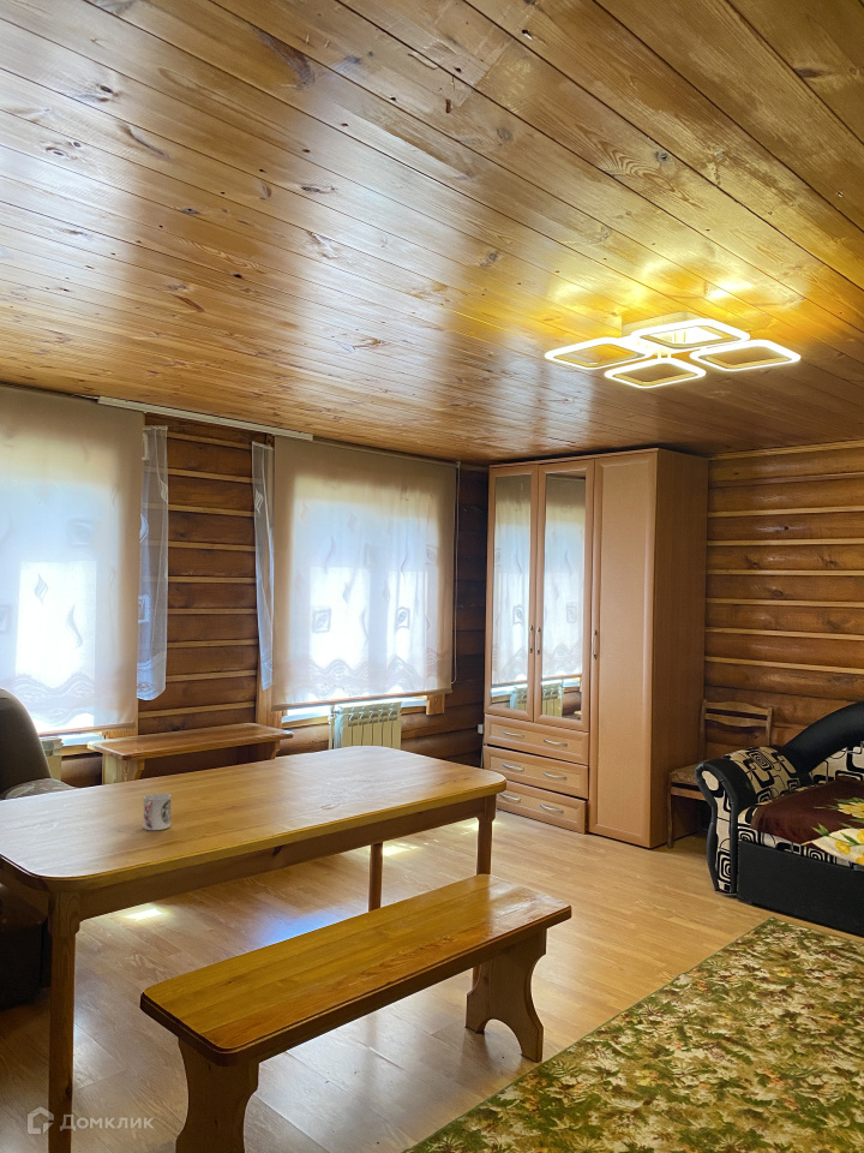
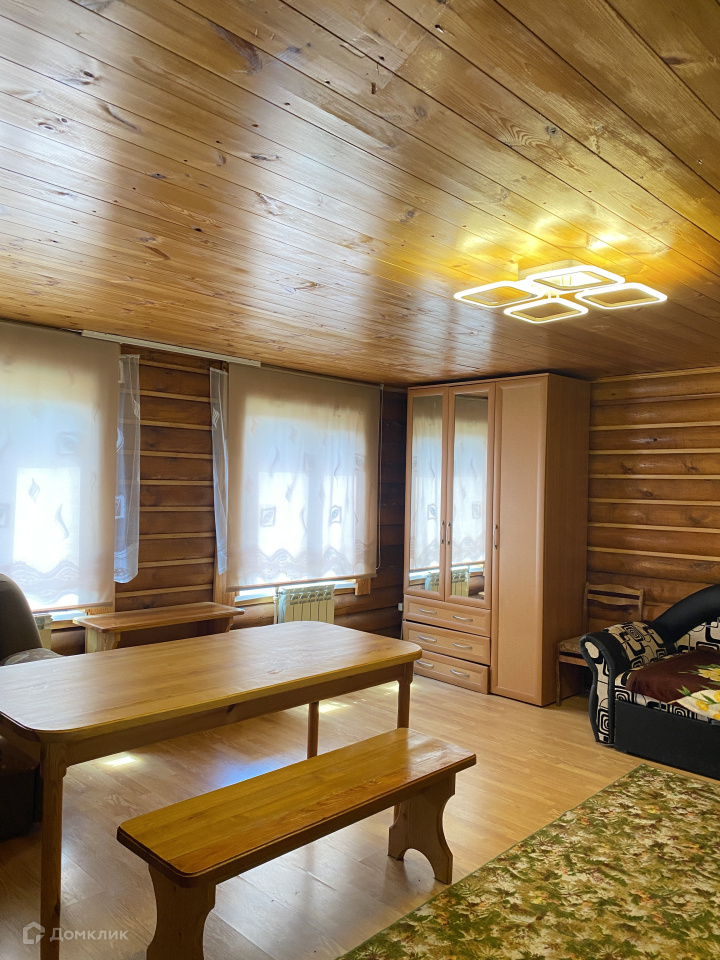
- cup [142,791,172,831]
